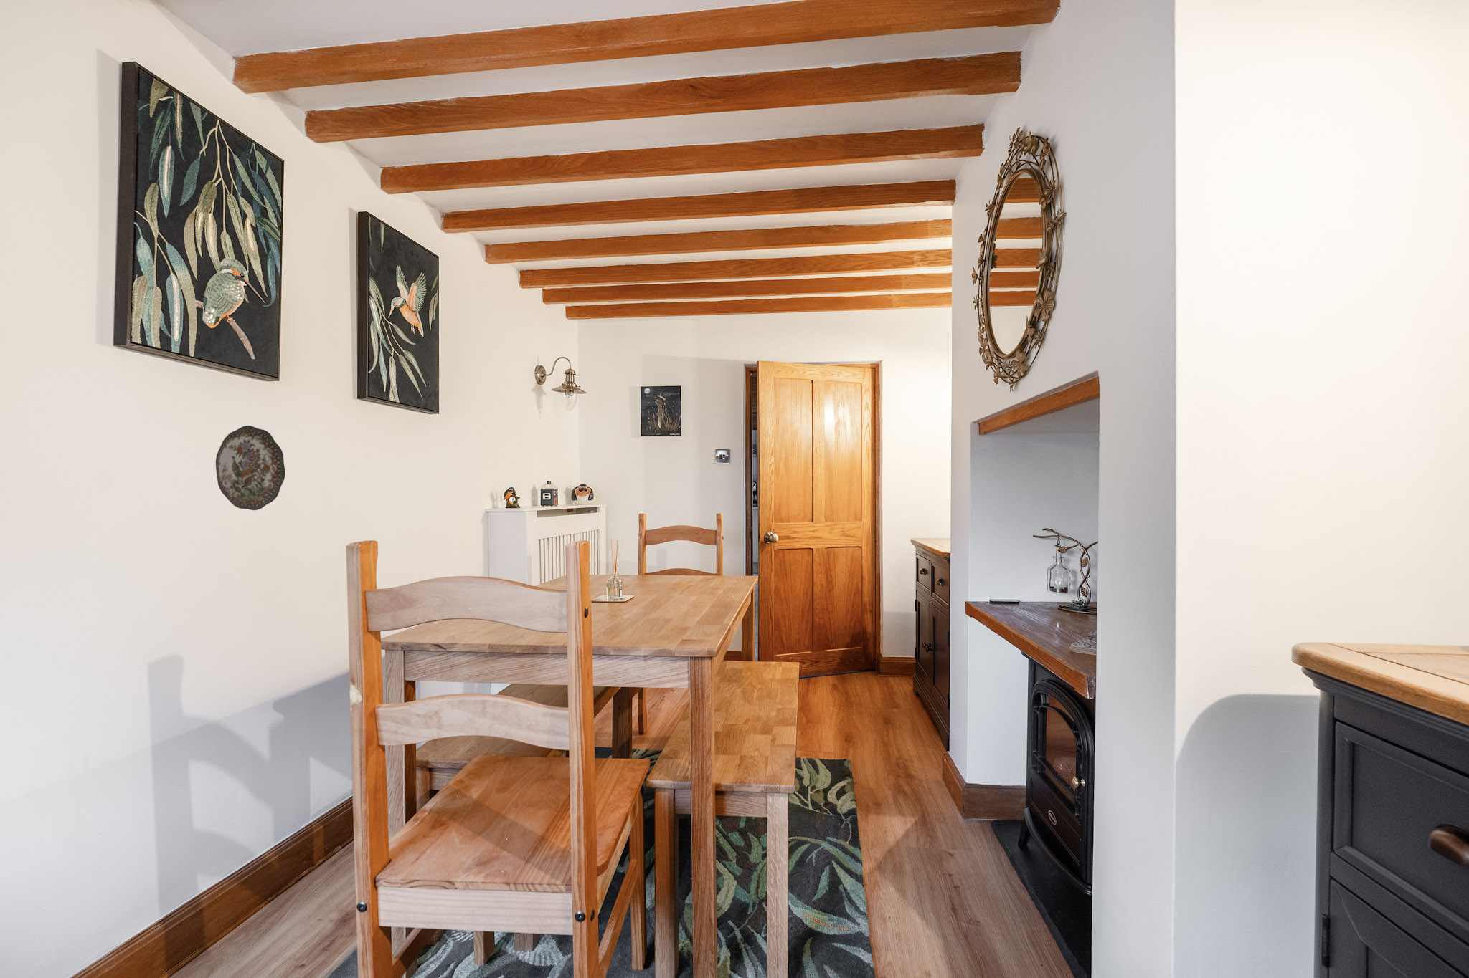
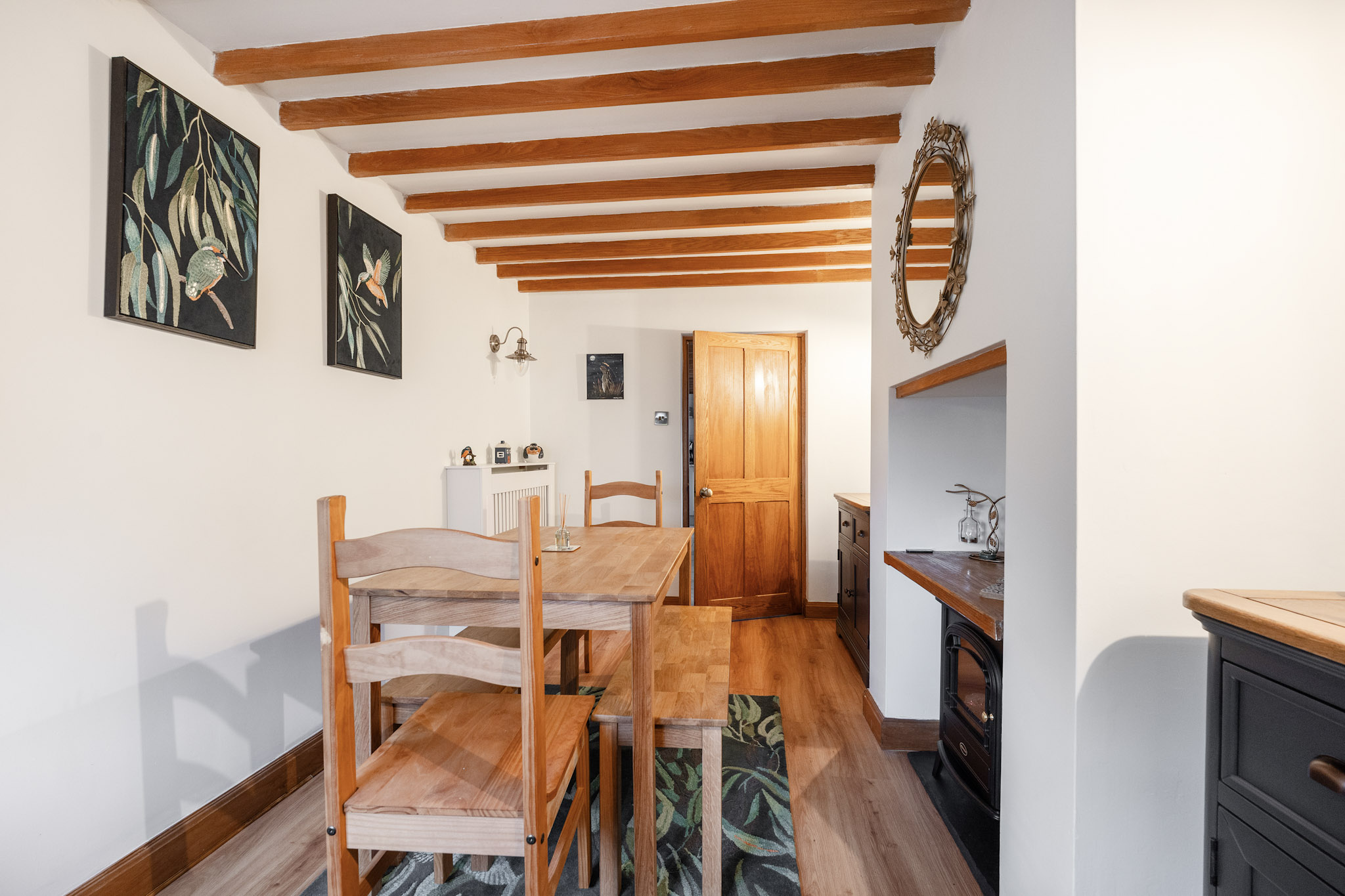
- decorative plate [215,425,286,511]
